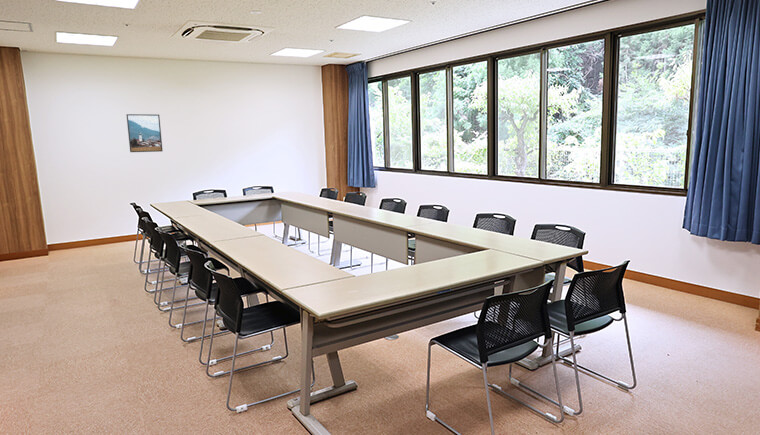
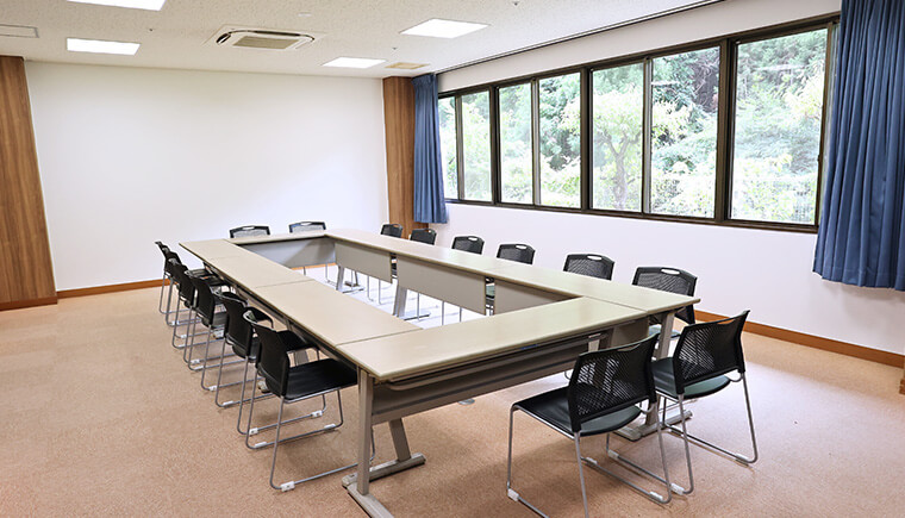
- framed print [125,113,163,153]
